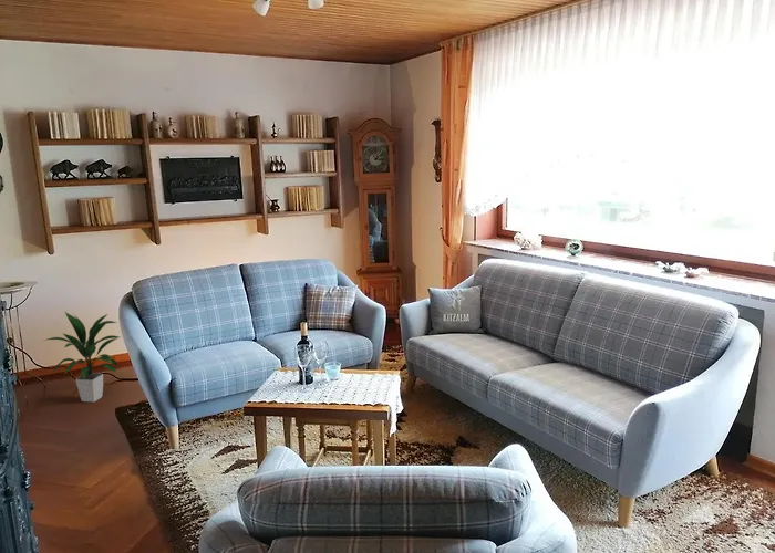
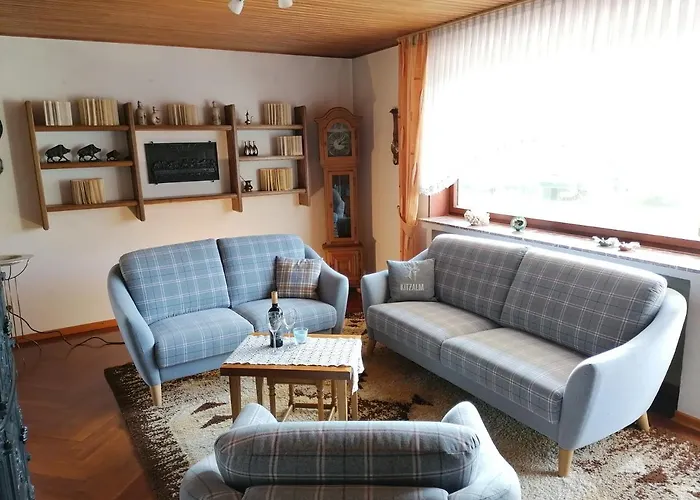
- indoor plant [42,311,121,403]
